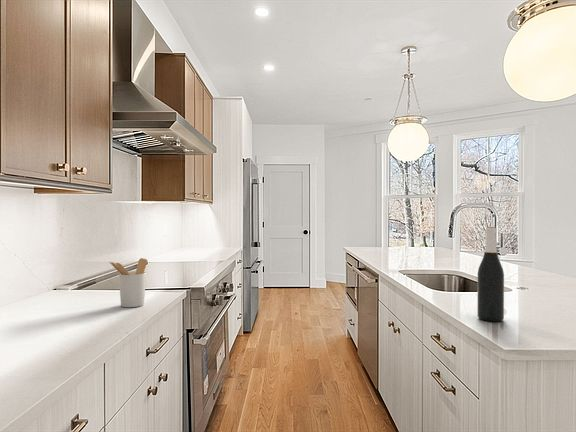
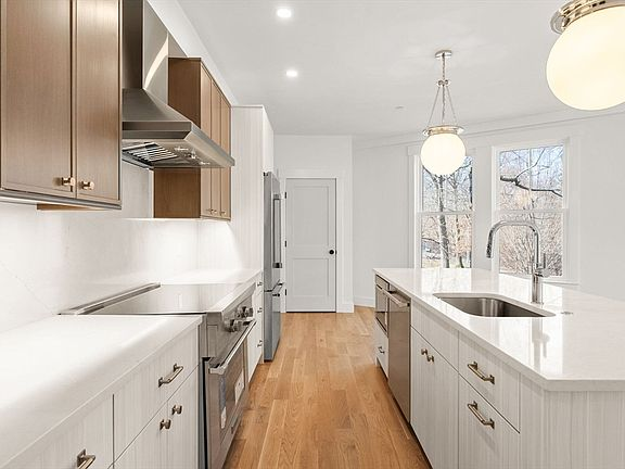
- wine bottle [476,225,505,323]
- utensil holder [108,257,148,308]
